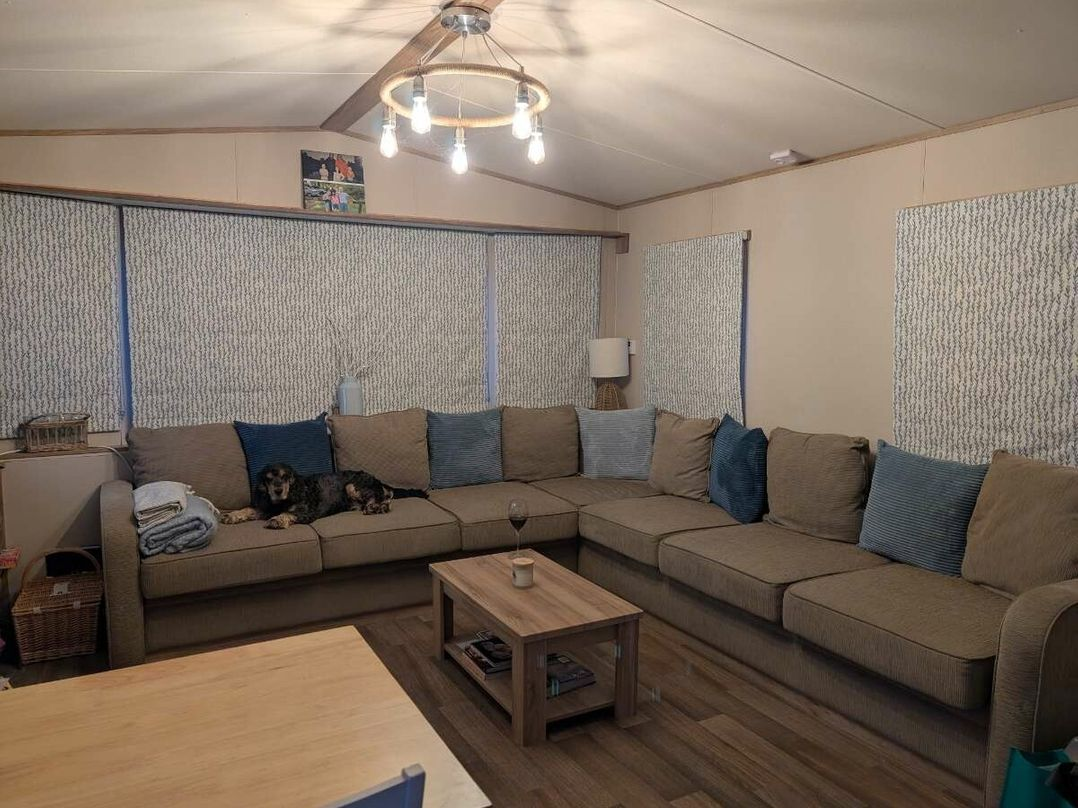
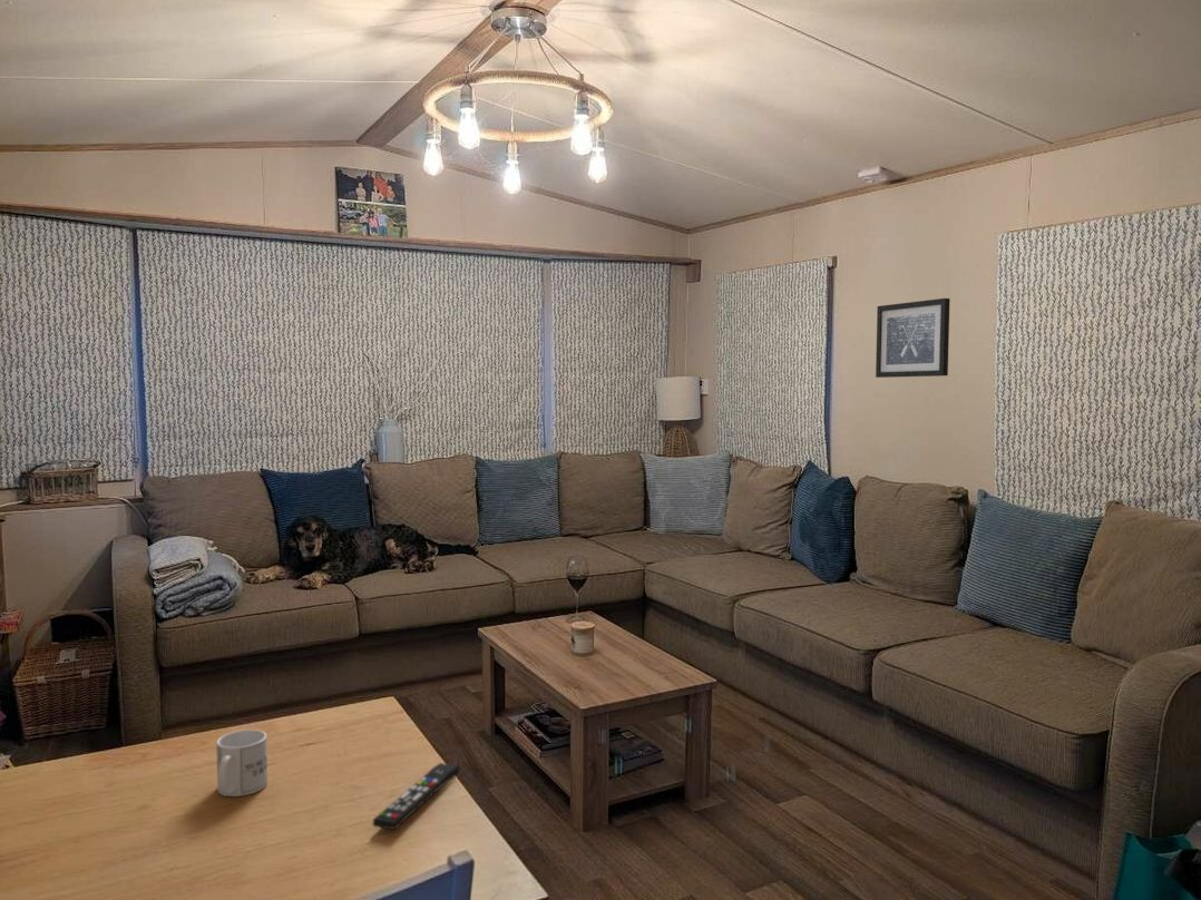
+ wall art [875,297,951,379]
+ remote control [372,762,461,831]
+ mug [215,728,268,798]
